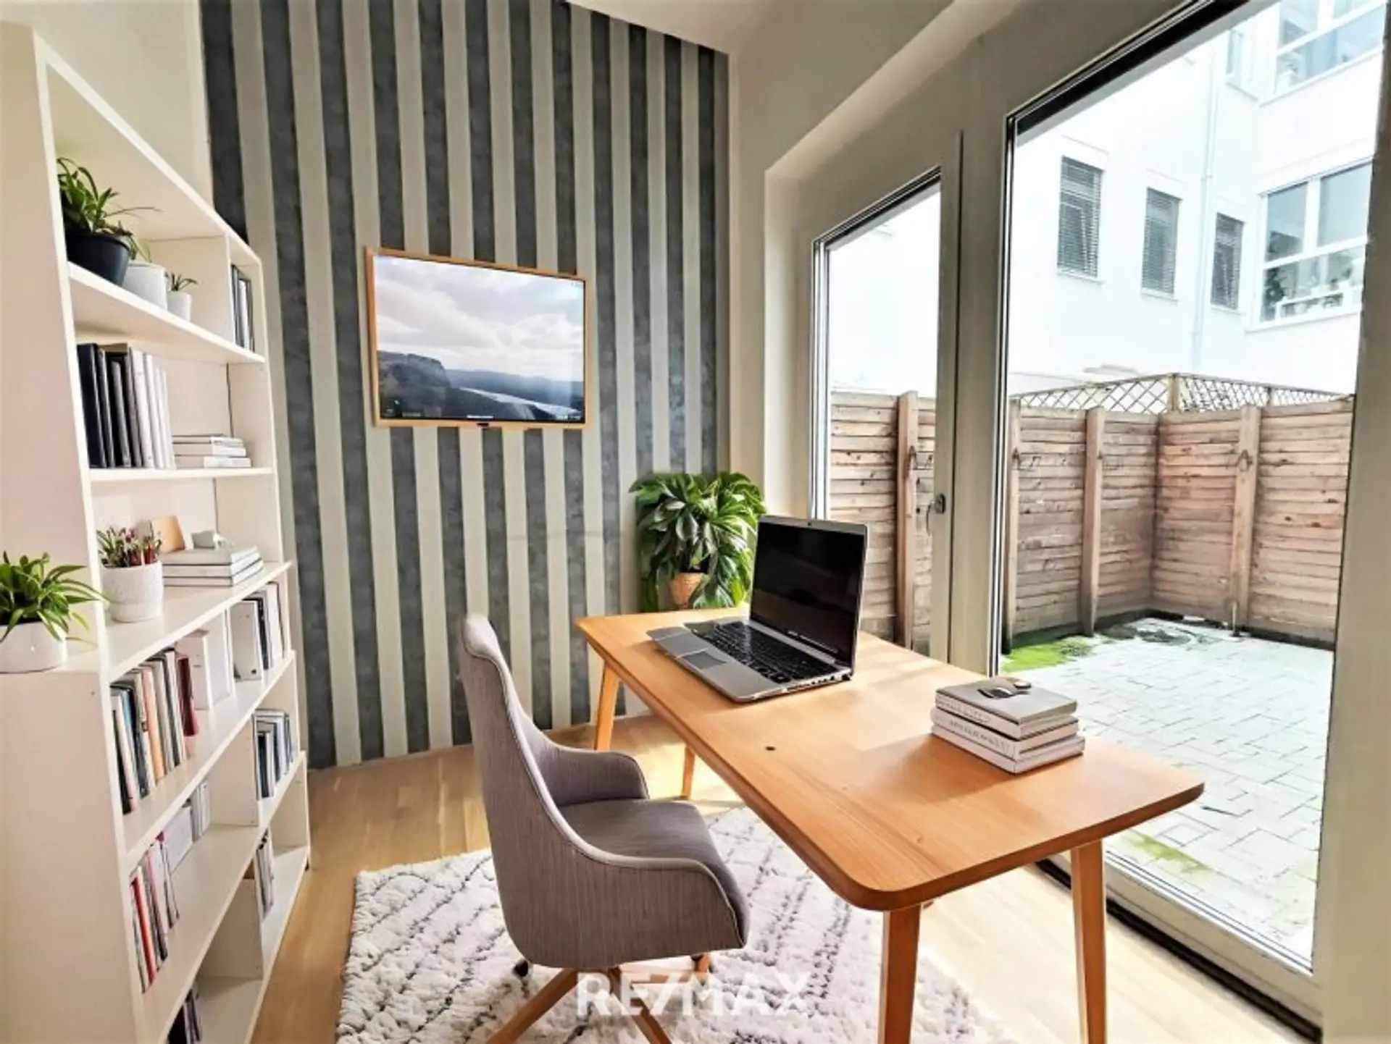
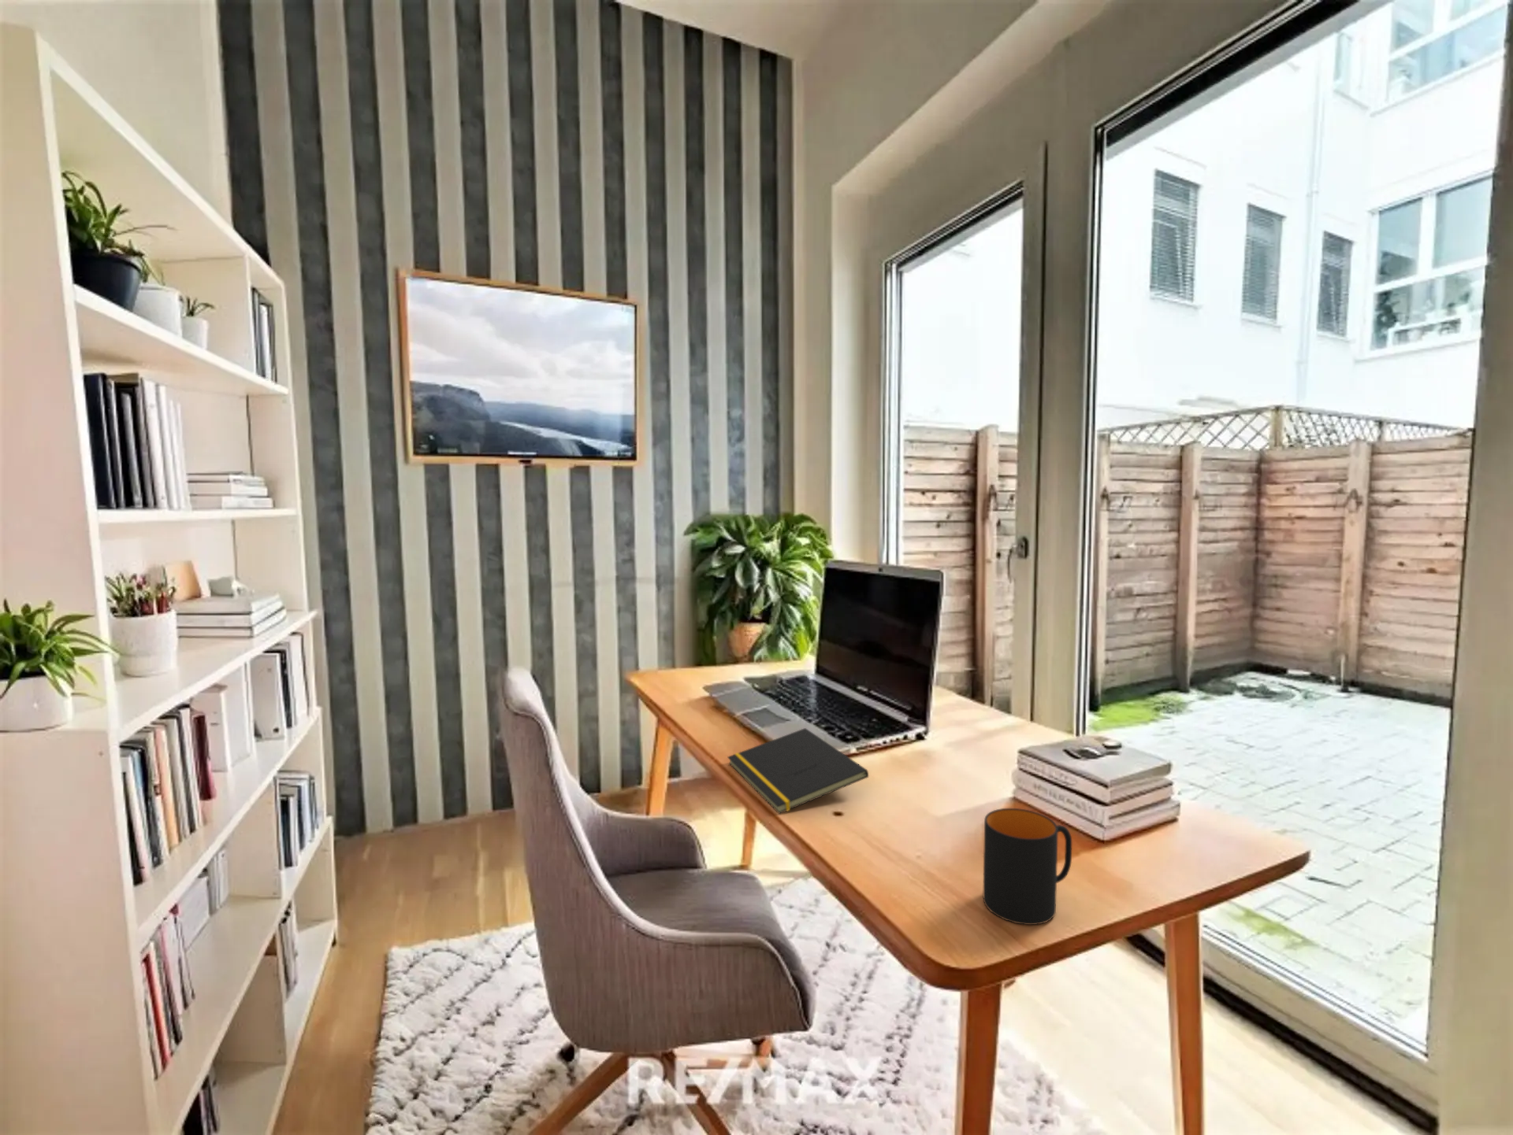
+ mug [982,807,1073,925]
+ notepad [727,727,869,814]
